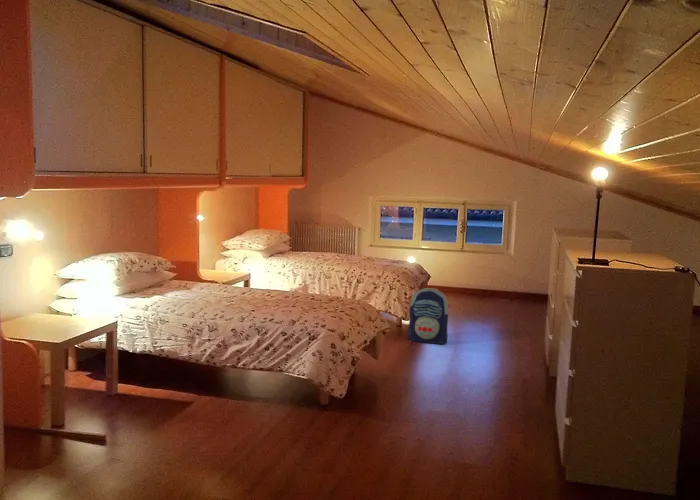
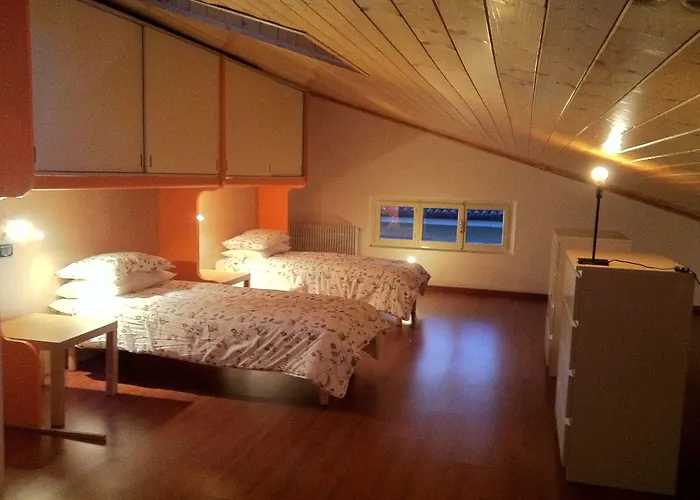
- backpack [407,287,451,345]
